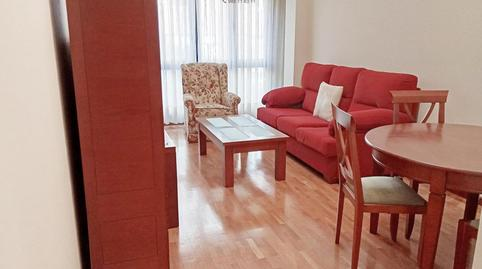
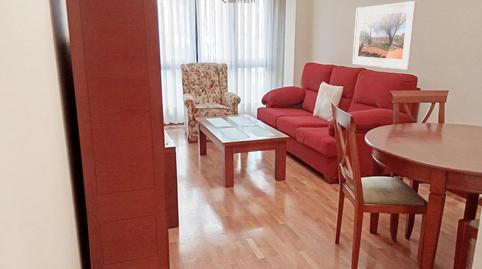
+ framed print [351,0,418,71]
